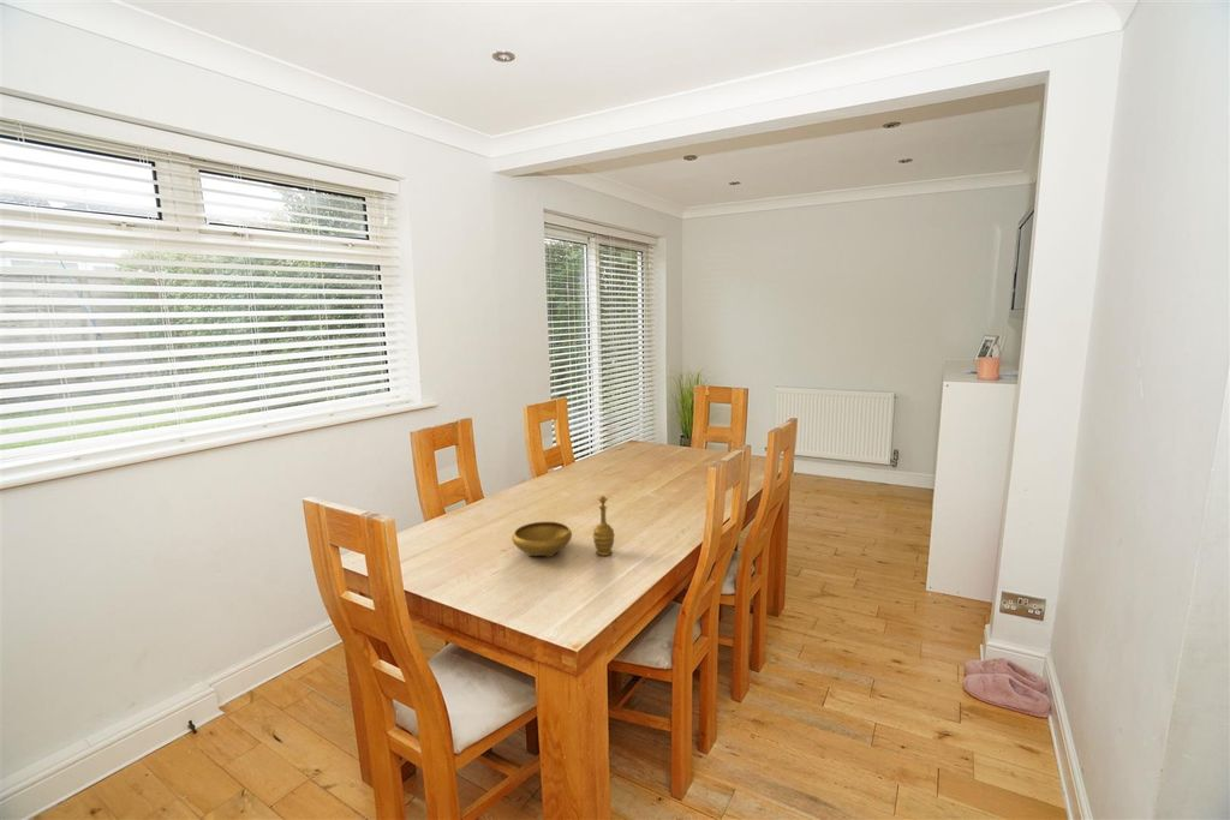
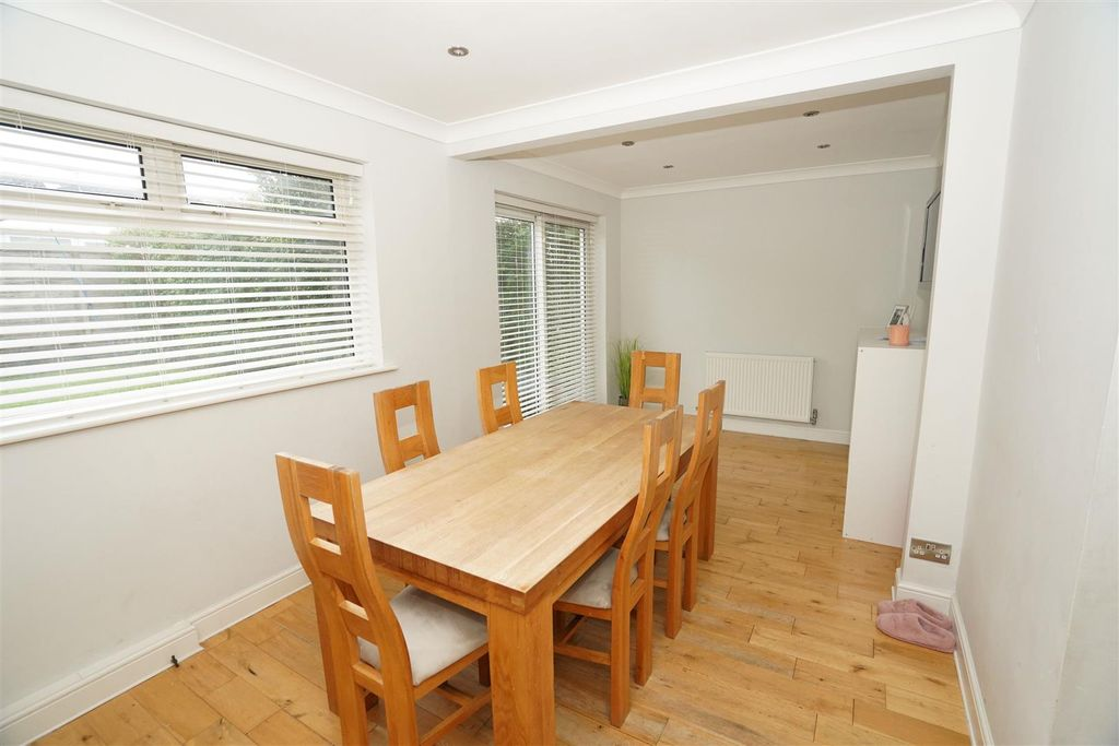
- decorative bowl [510,495,616,558]
